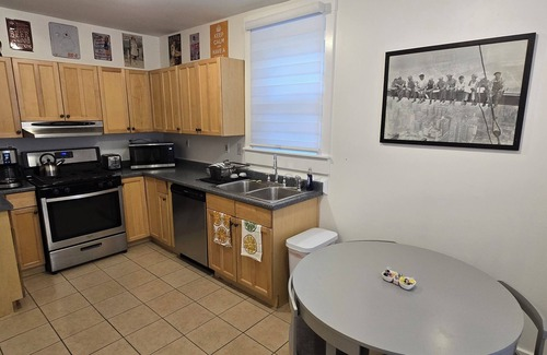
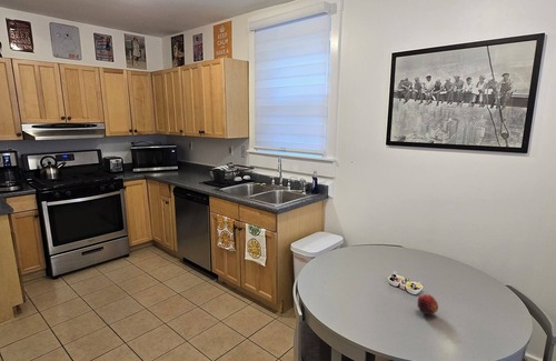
+ fruit [416,293,439,315]
